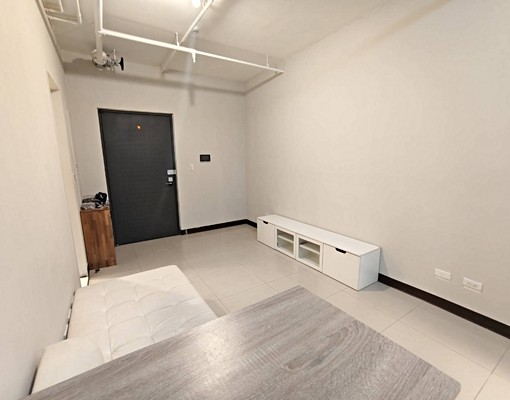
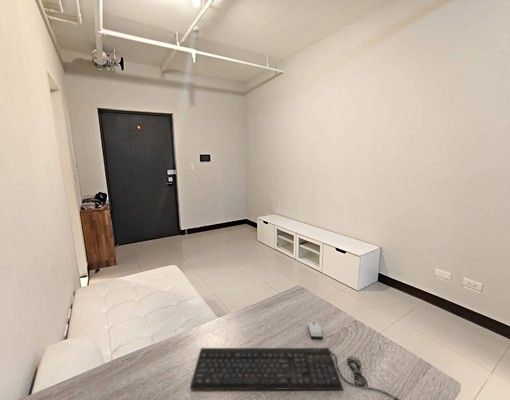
+ computer mouse [306,321,324,340]
+ keyboard [189,347,400,400]
